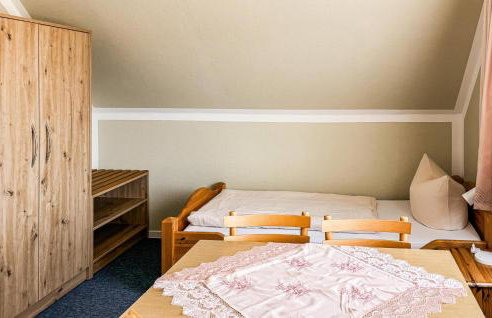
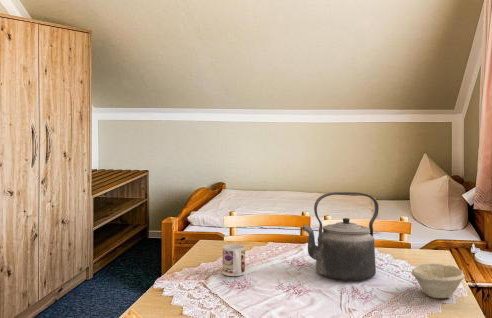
+ bowl [411,263,466,299]
+ kettle [302,191,380,281]
+ mug [221,243,246,277]
